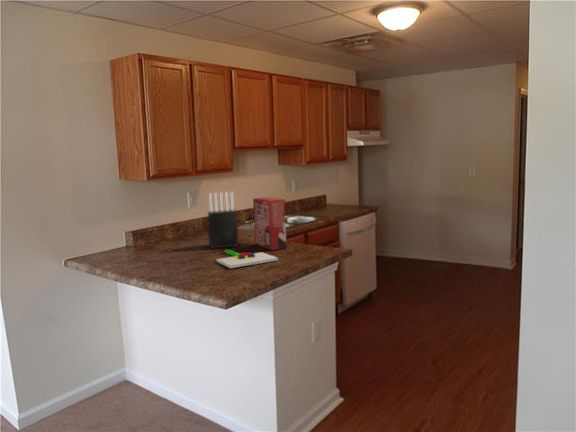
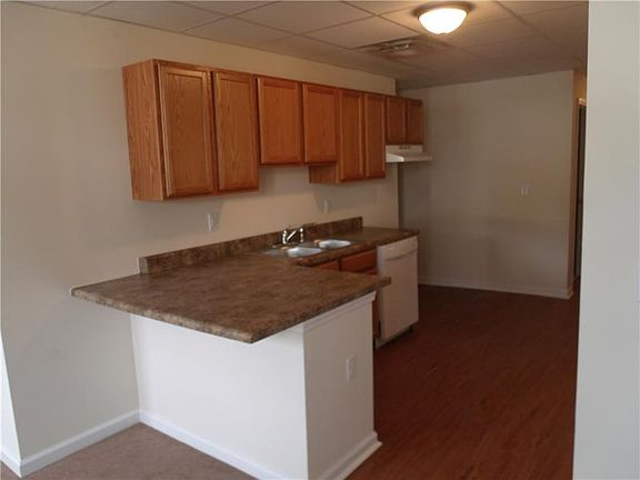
- chopping board [216,249,279,269]
- cereal box [252,196,287,251]
- knife block [206,191,240,250]
